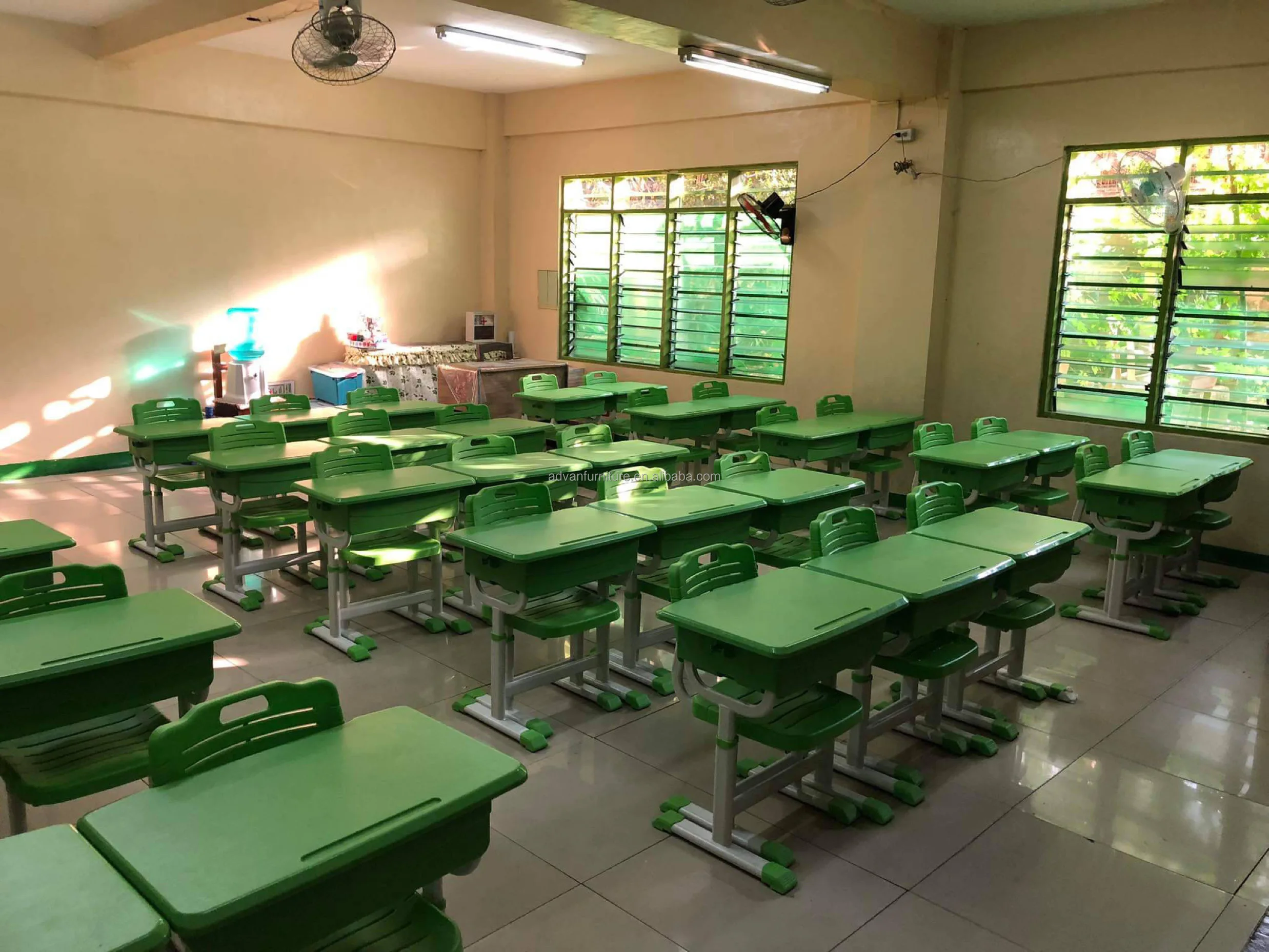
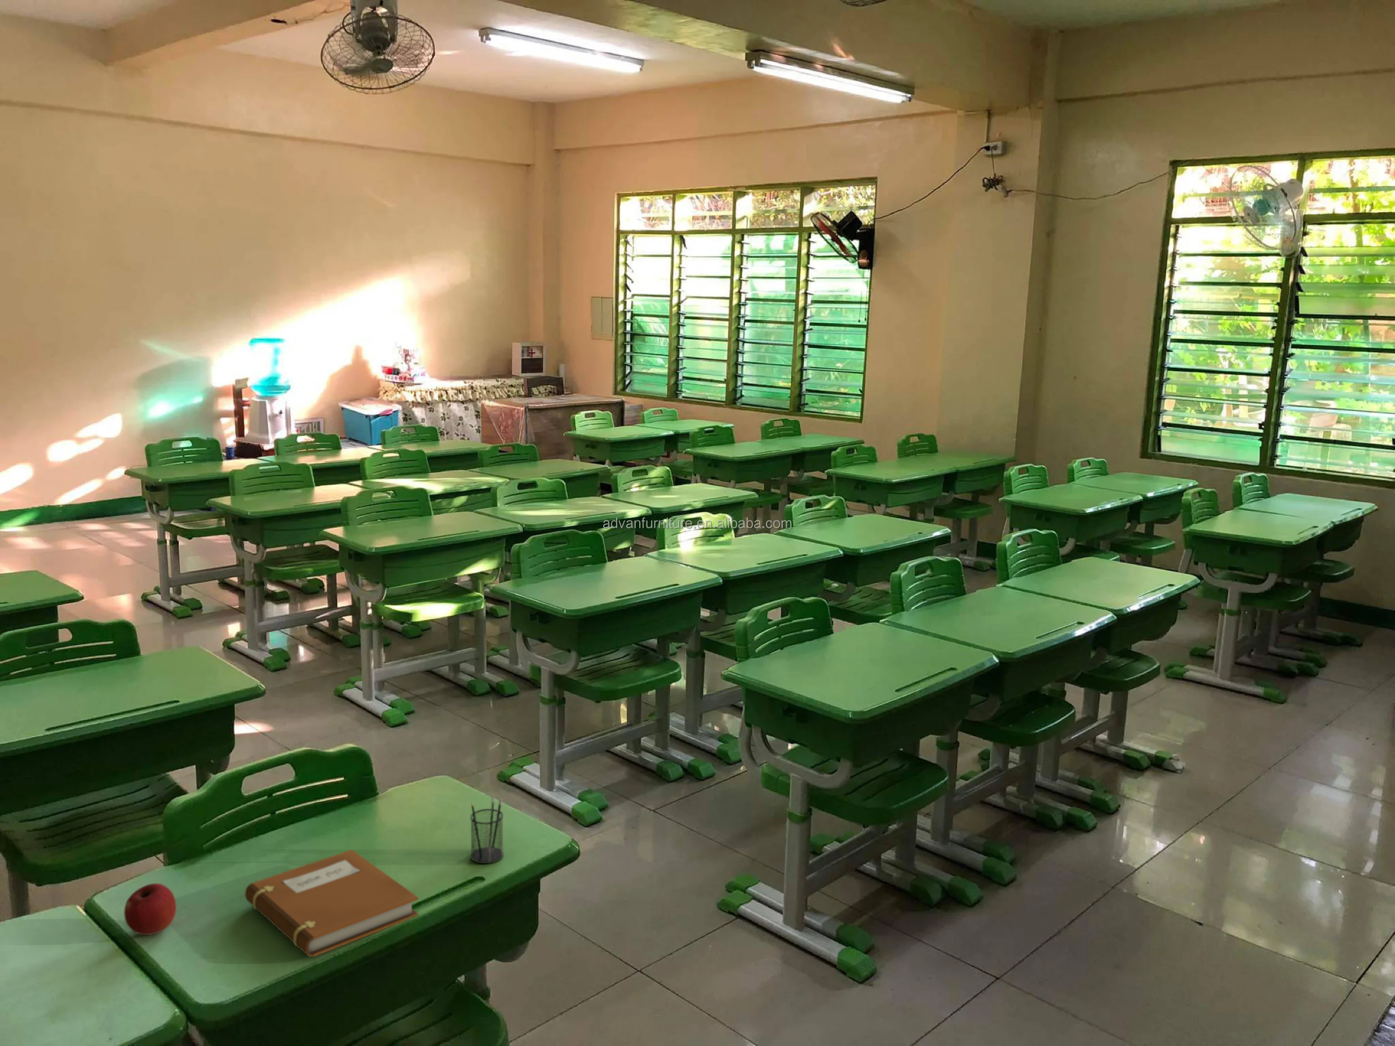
+ pencil holder [470,795,503,864]
+ apple [123,882,177,936]
+ notebook [245,849,419,958]
